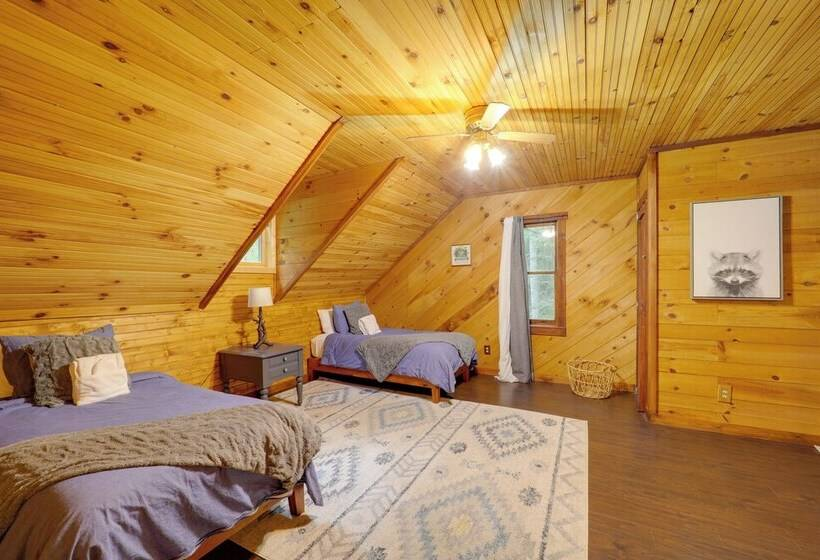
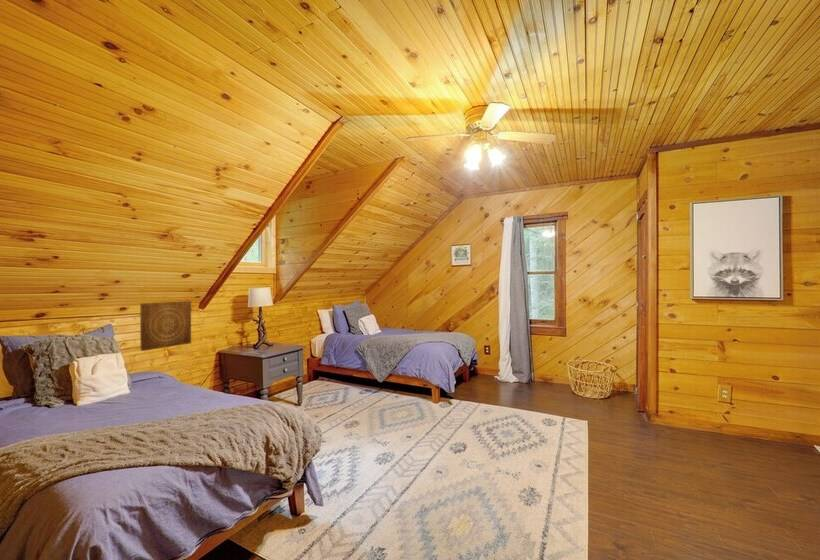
+ wall art [139,300,192,352]
